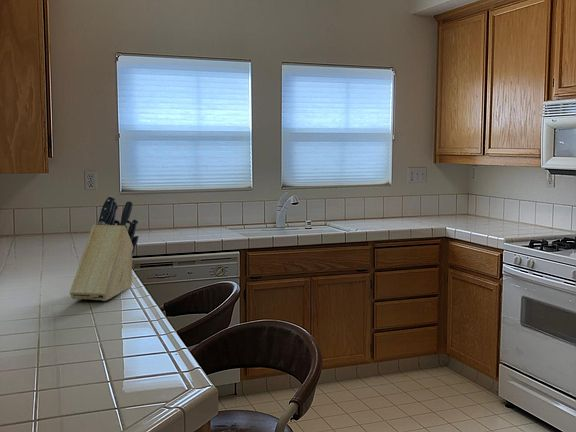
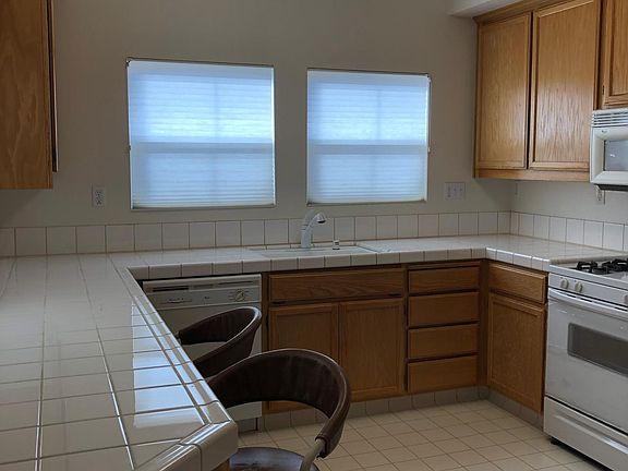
- knife block [69,195,140,302]
